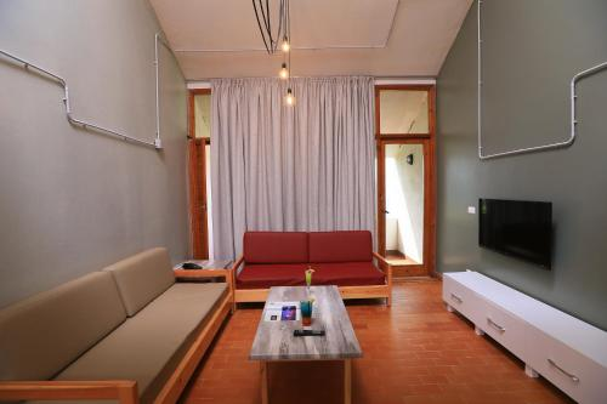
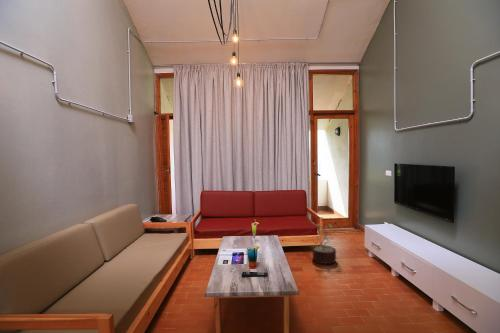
+ decorative plant [311,222,337,265]
